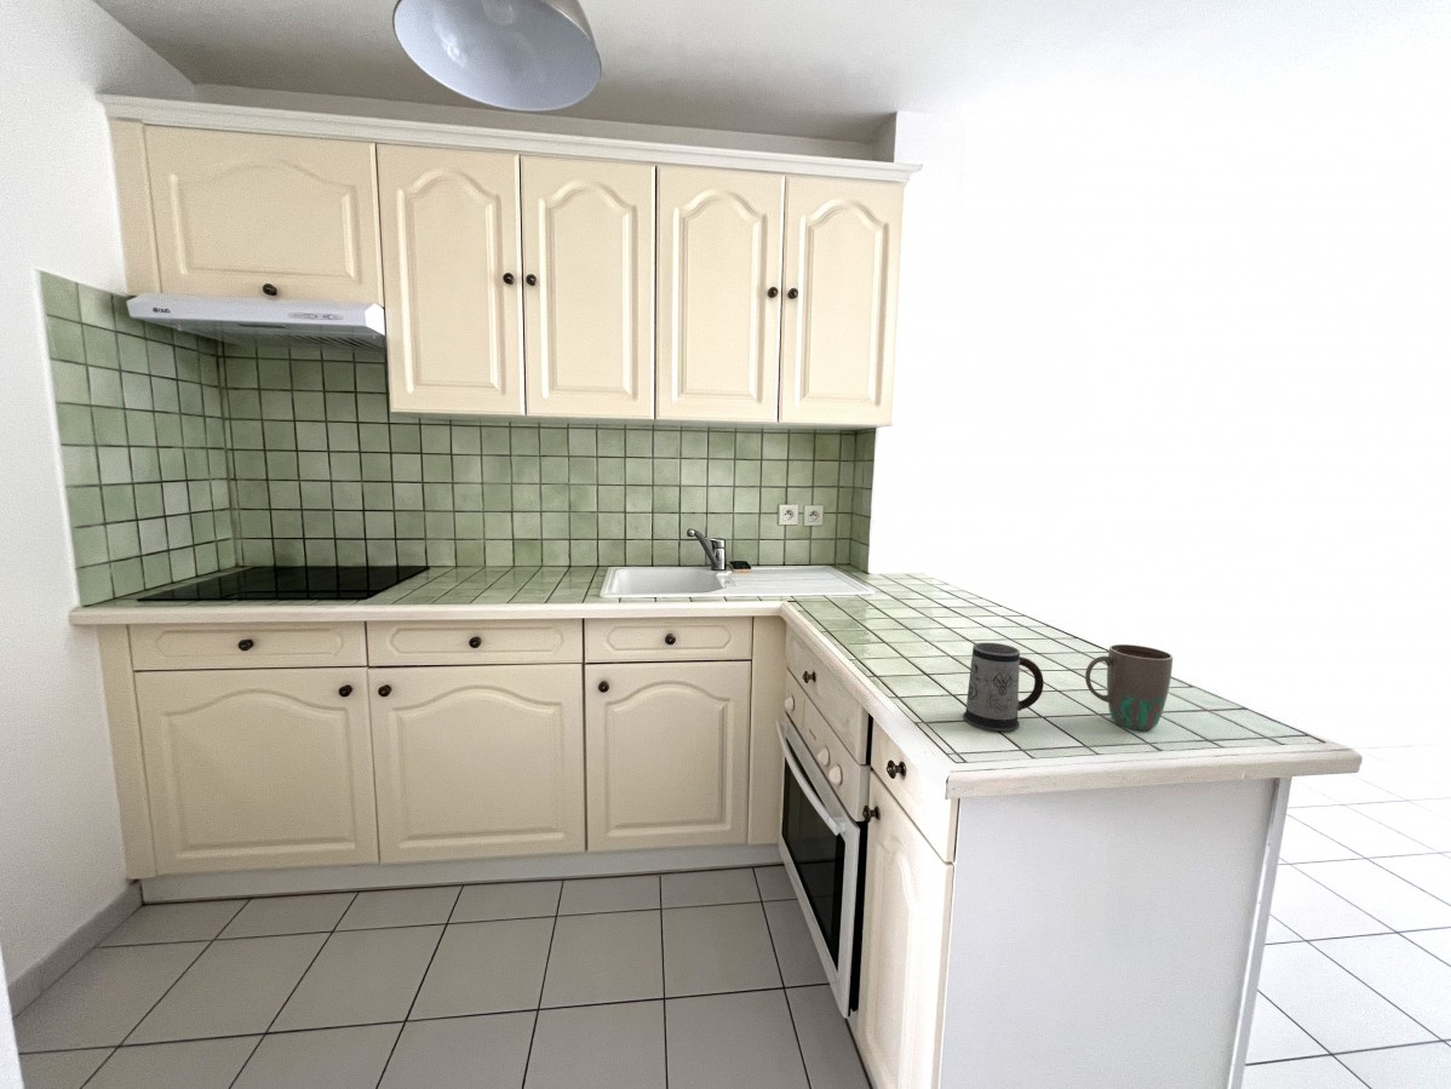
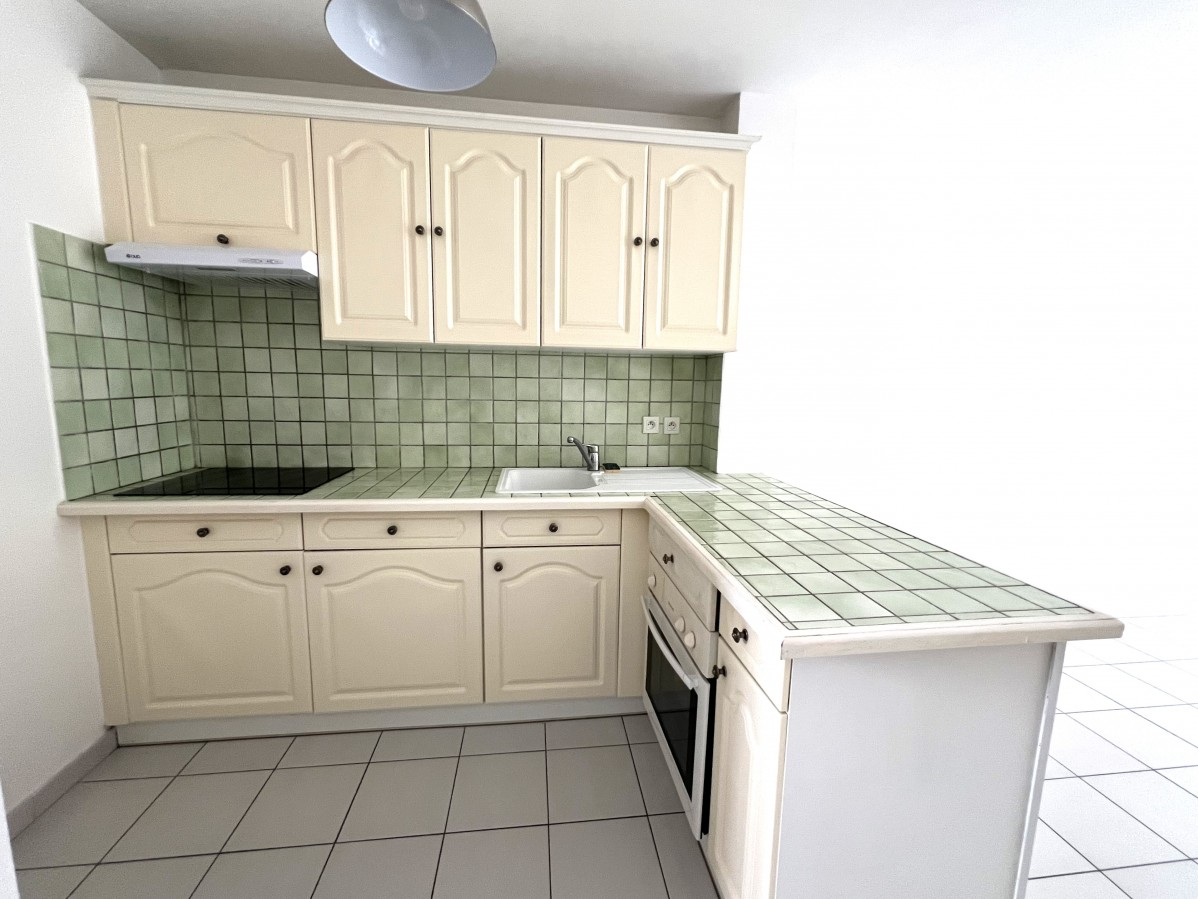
- mug [1084,643,1174,732]
- mug [962,642,1045,732]
